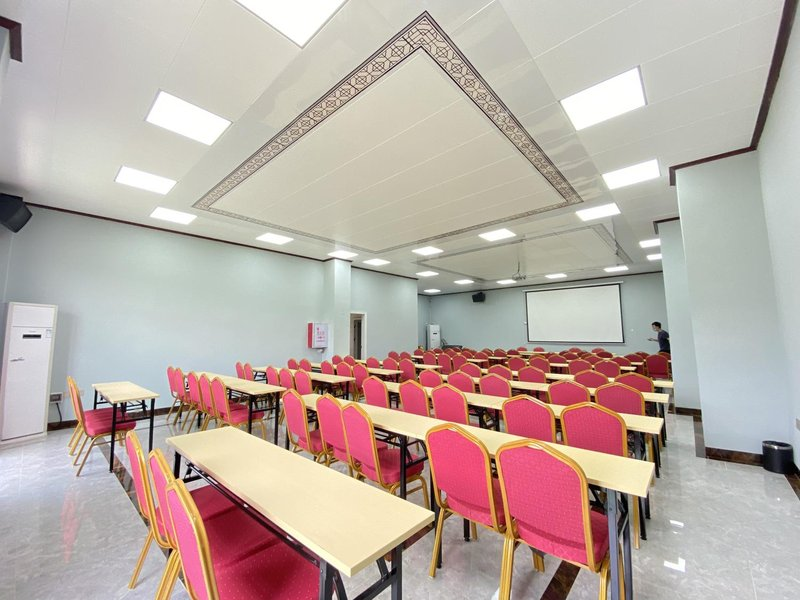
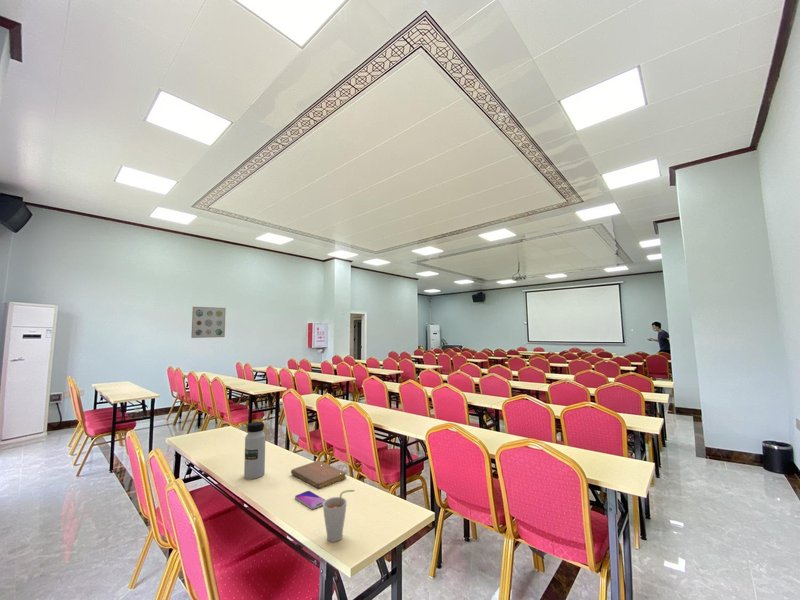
+ notebook [290,460,347,490]
+ cup [322,489,355,543]
+ wall art [190,306,227,339]
+ smartphone [294,490,326,510]
+ water bottle [243,421,266,480]
